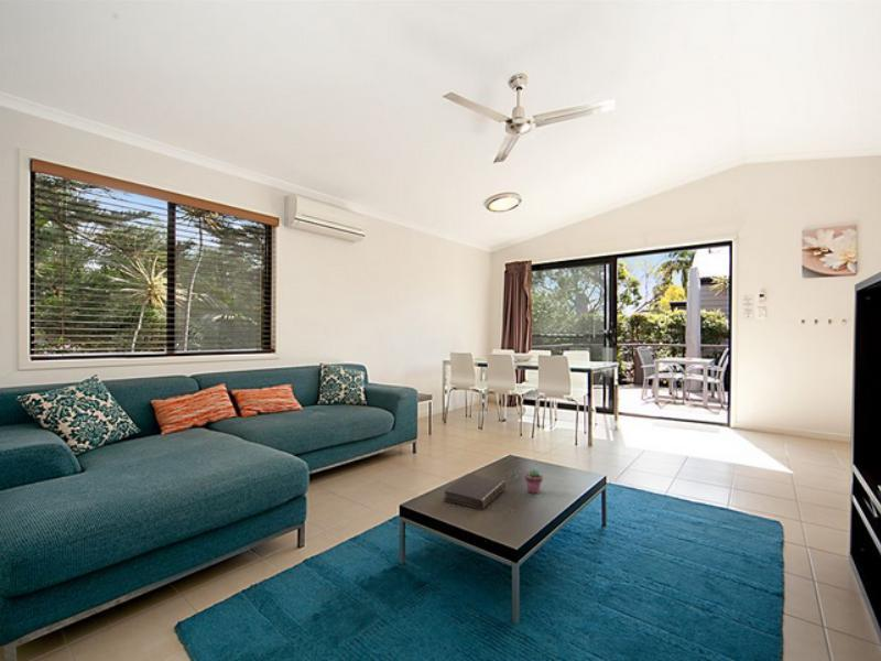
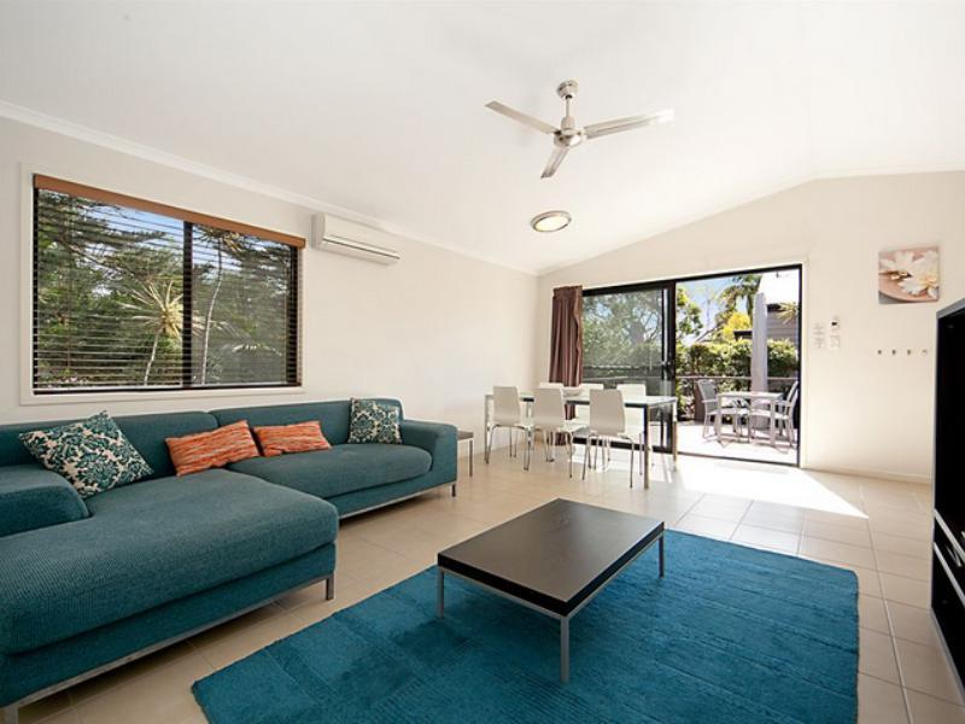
- potted succulent [524,467,544,495]
- book [442,473,507,511]
